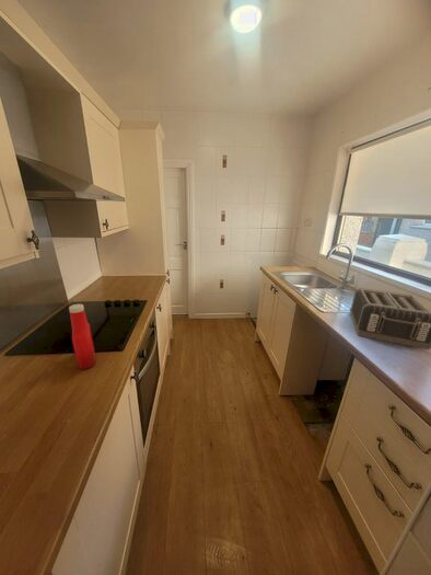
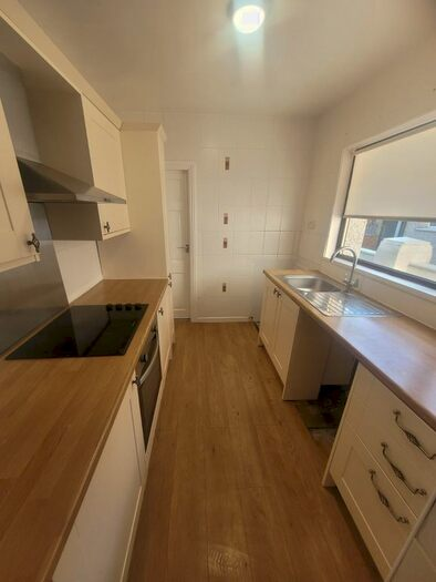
- soap bottle [68,303,96,370]
- toaster [349,287,431,350]
